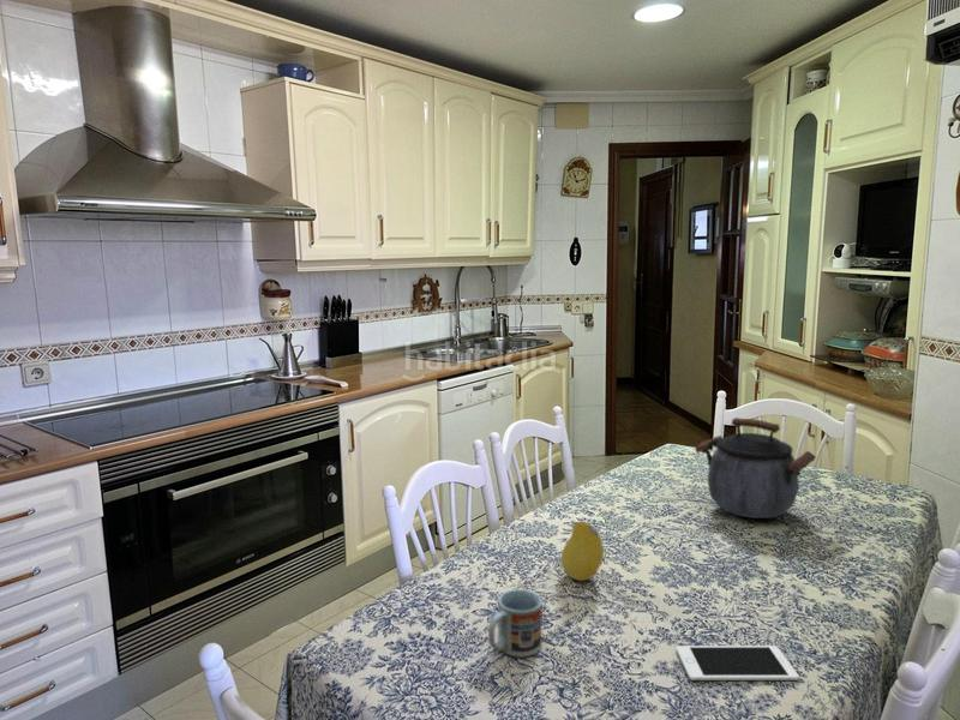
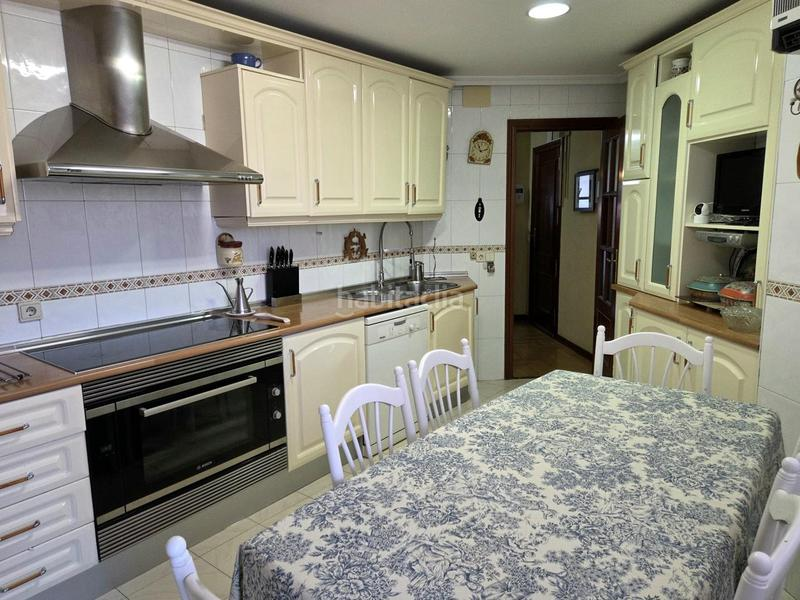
- cup [487,588,544,658]
- cell phone [676,644,799,682]
- kettle [694,416,817,520]
- fruit [560,521,605,582]
